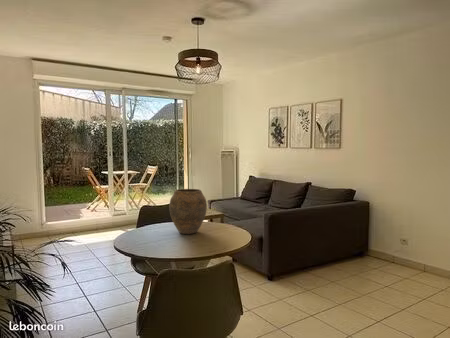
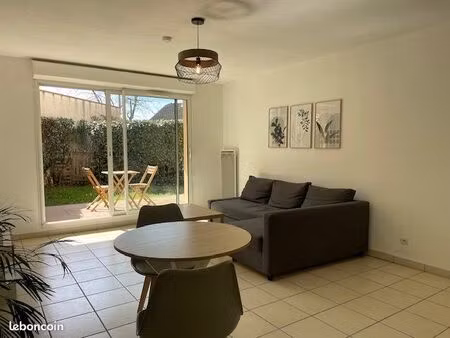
- vase [168,188,208,235]
